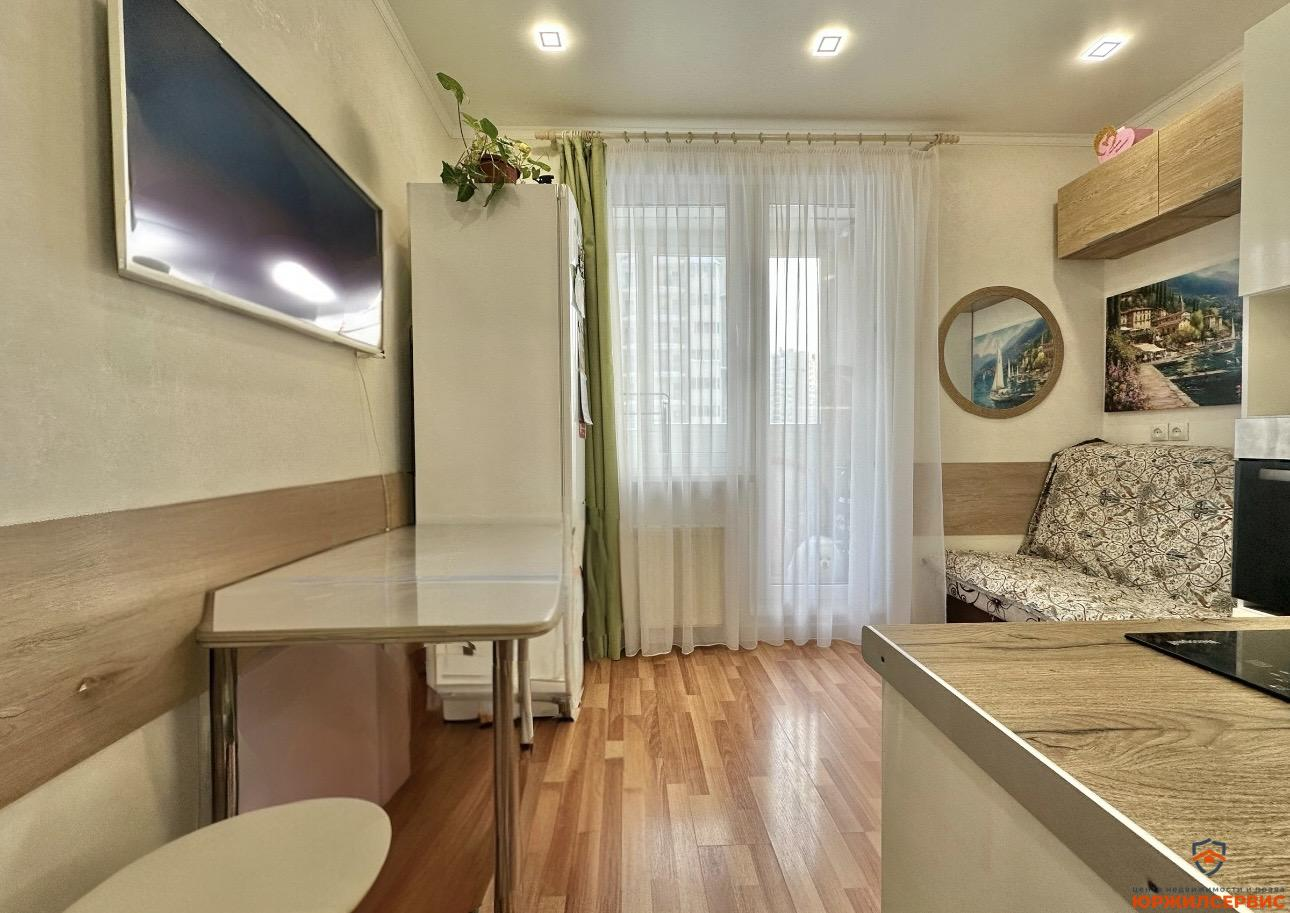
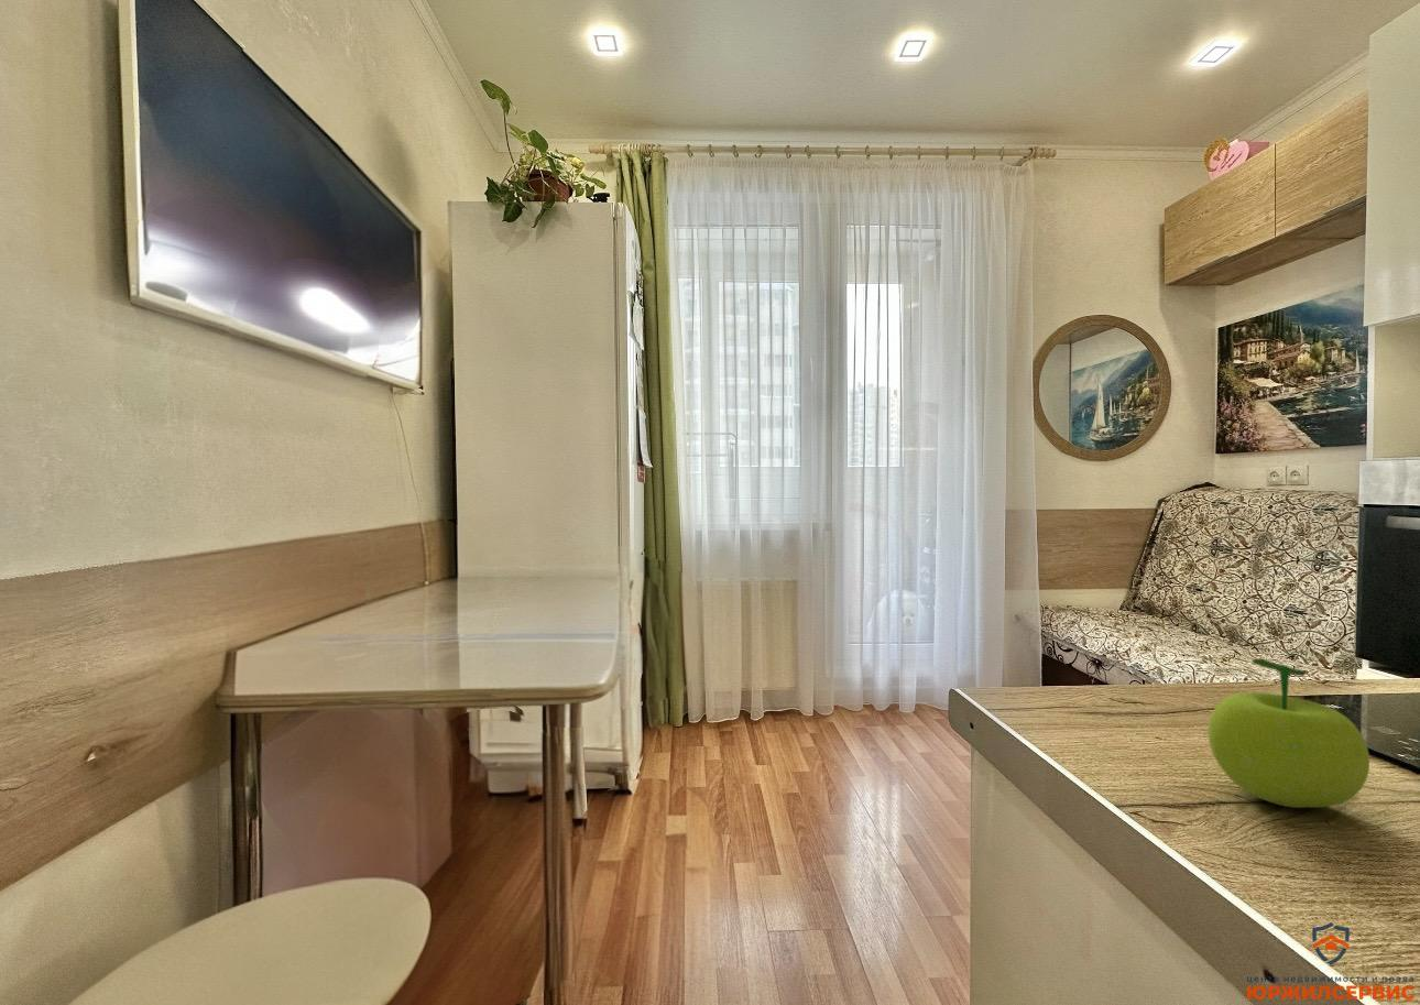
+ fruit [1208,657,1370,809]
